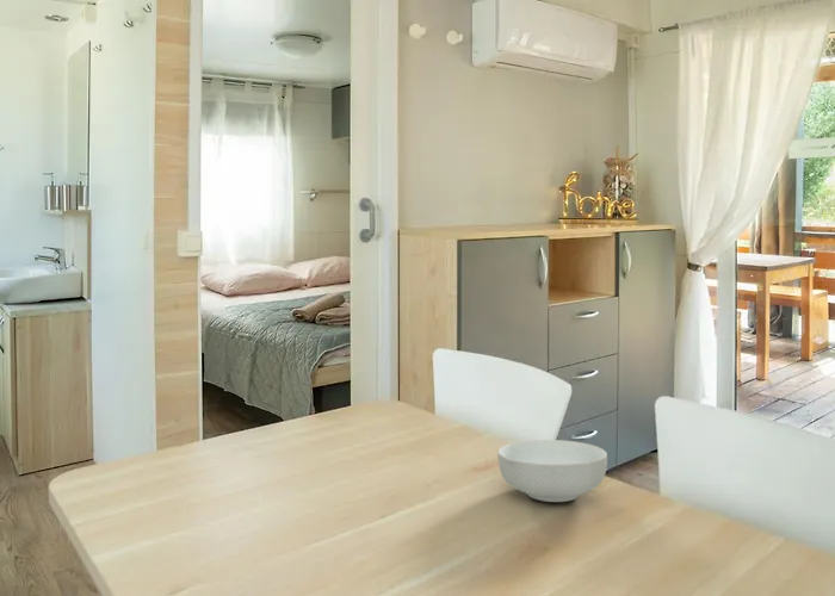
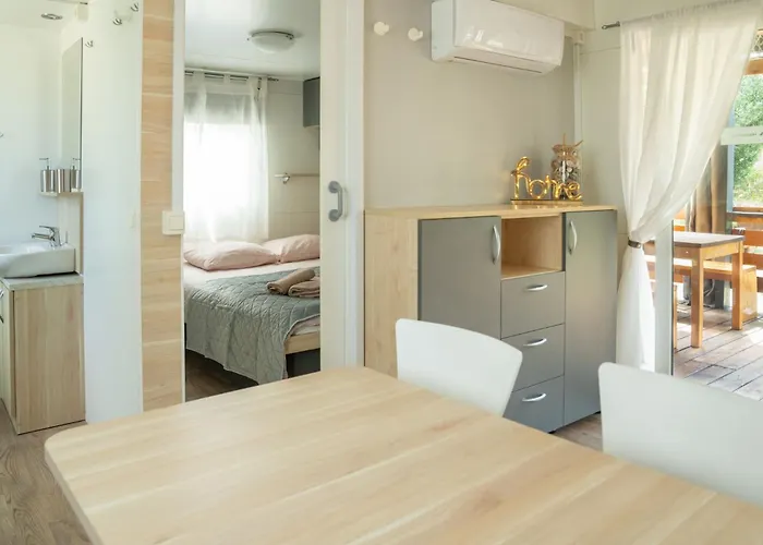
- cereal bowl [496,439,608,503]
